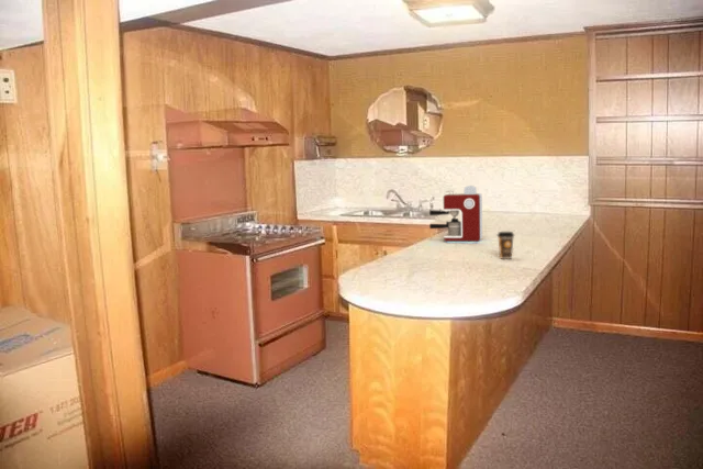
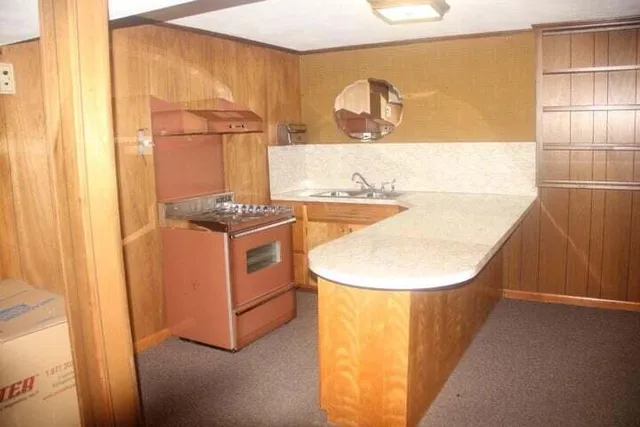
- coffee maker [428,185,483,243]
- coffee cup [495,231,515,260]
